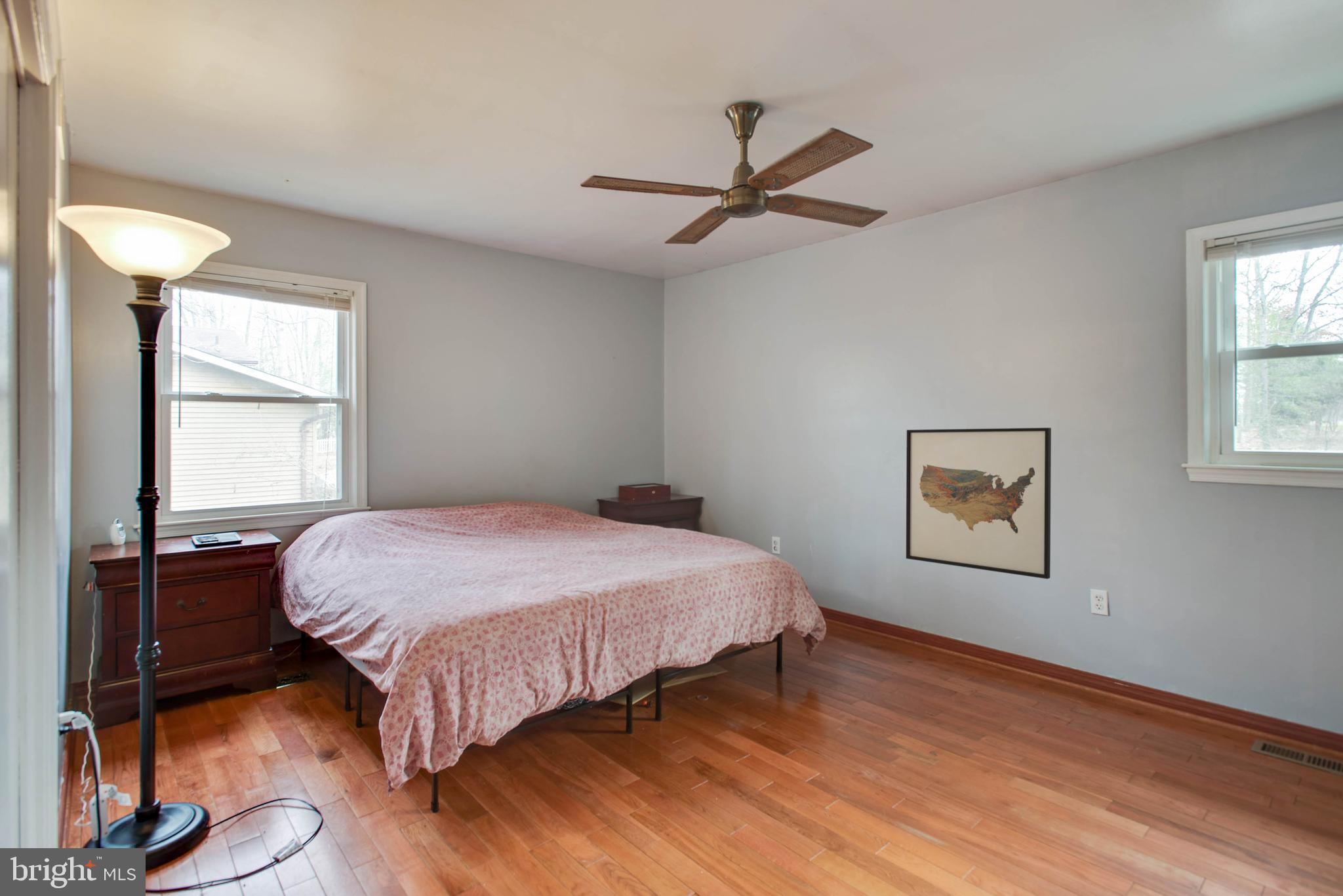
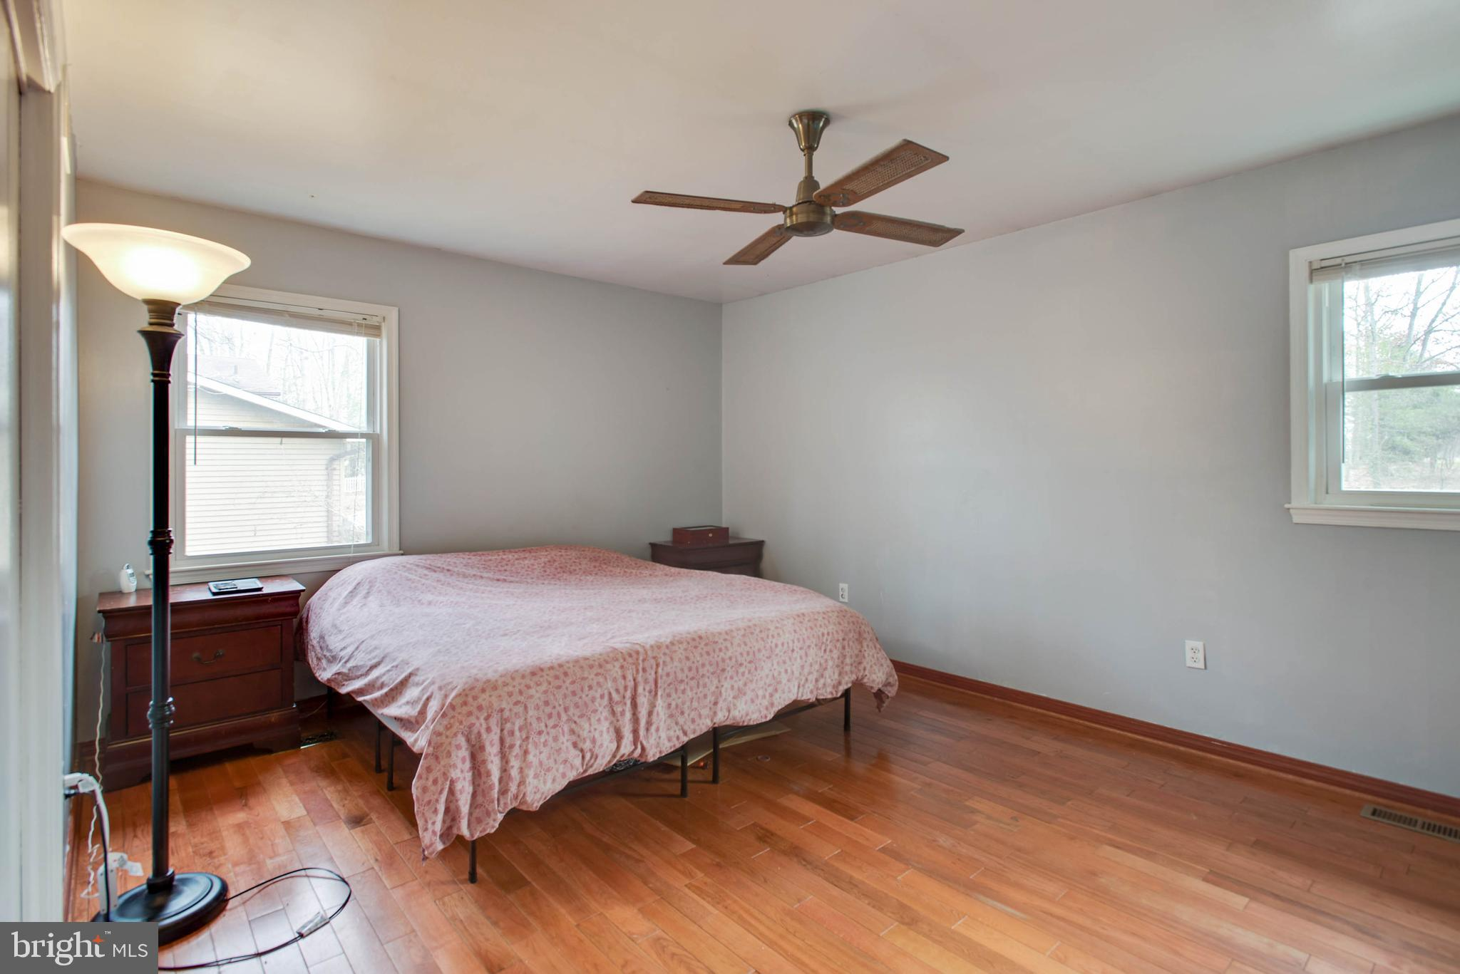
- wall art [906,427,1052,579]
